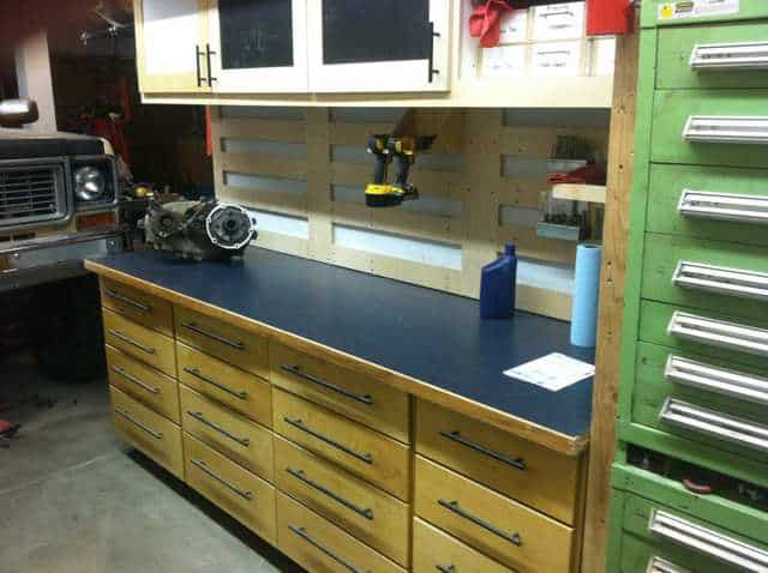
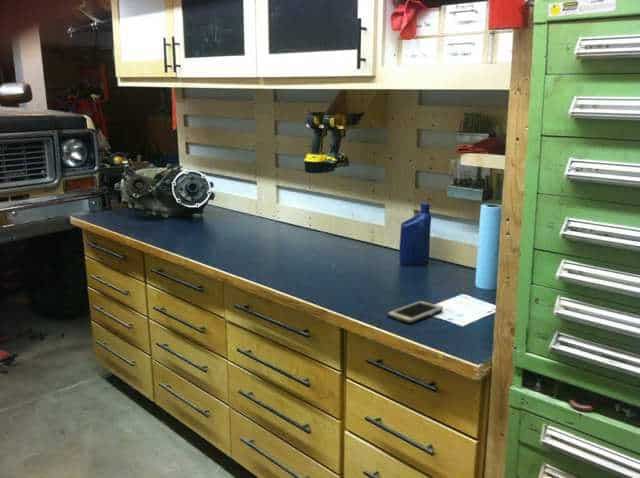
+ cell phone [386,300,444,324]
